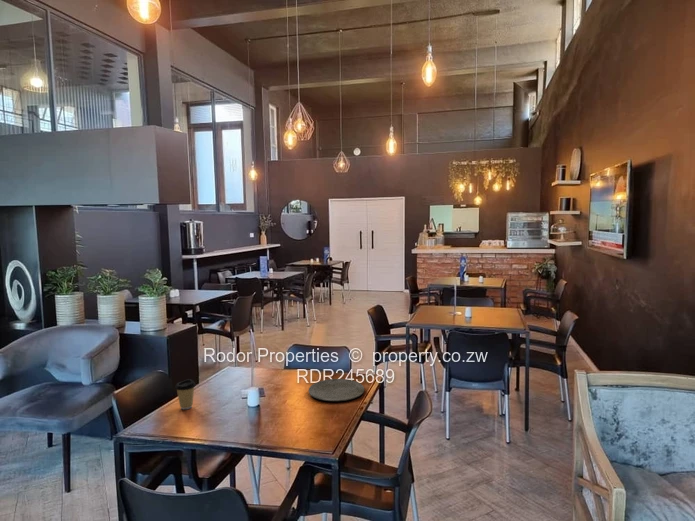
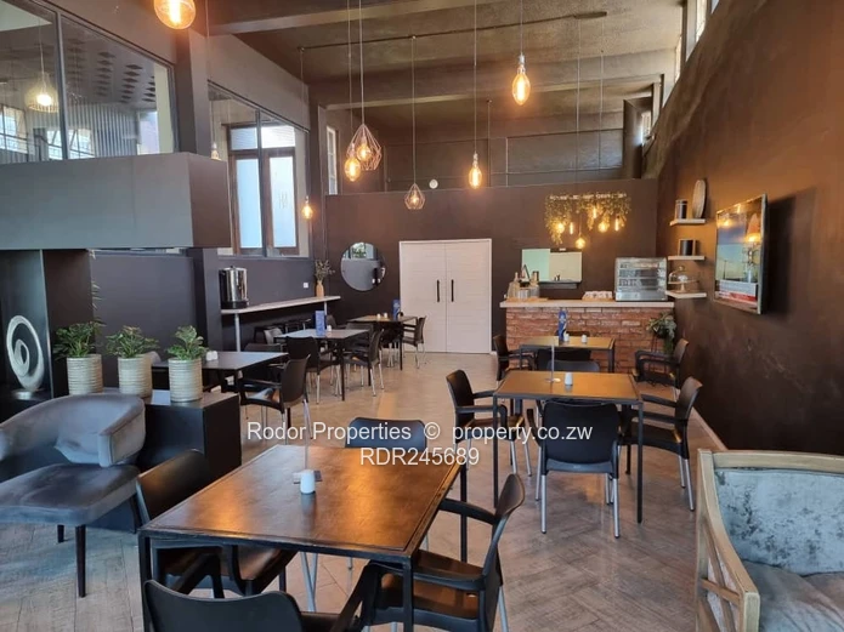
- coffee cup [174,378,197,410]
- plate [308,378,365,402]
